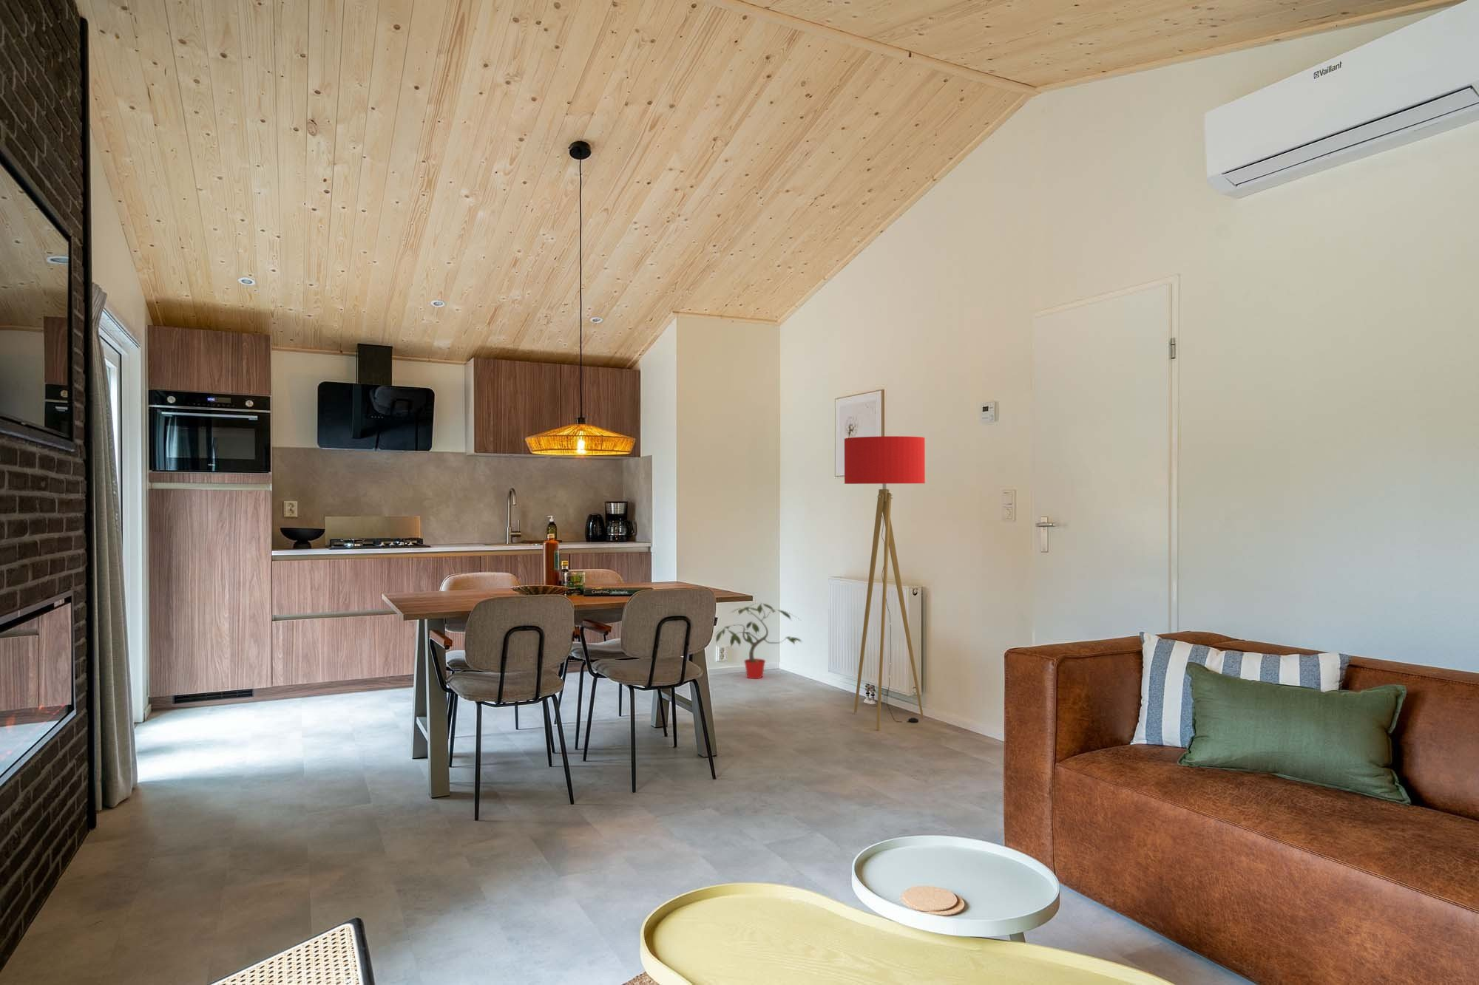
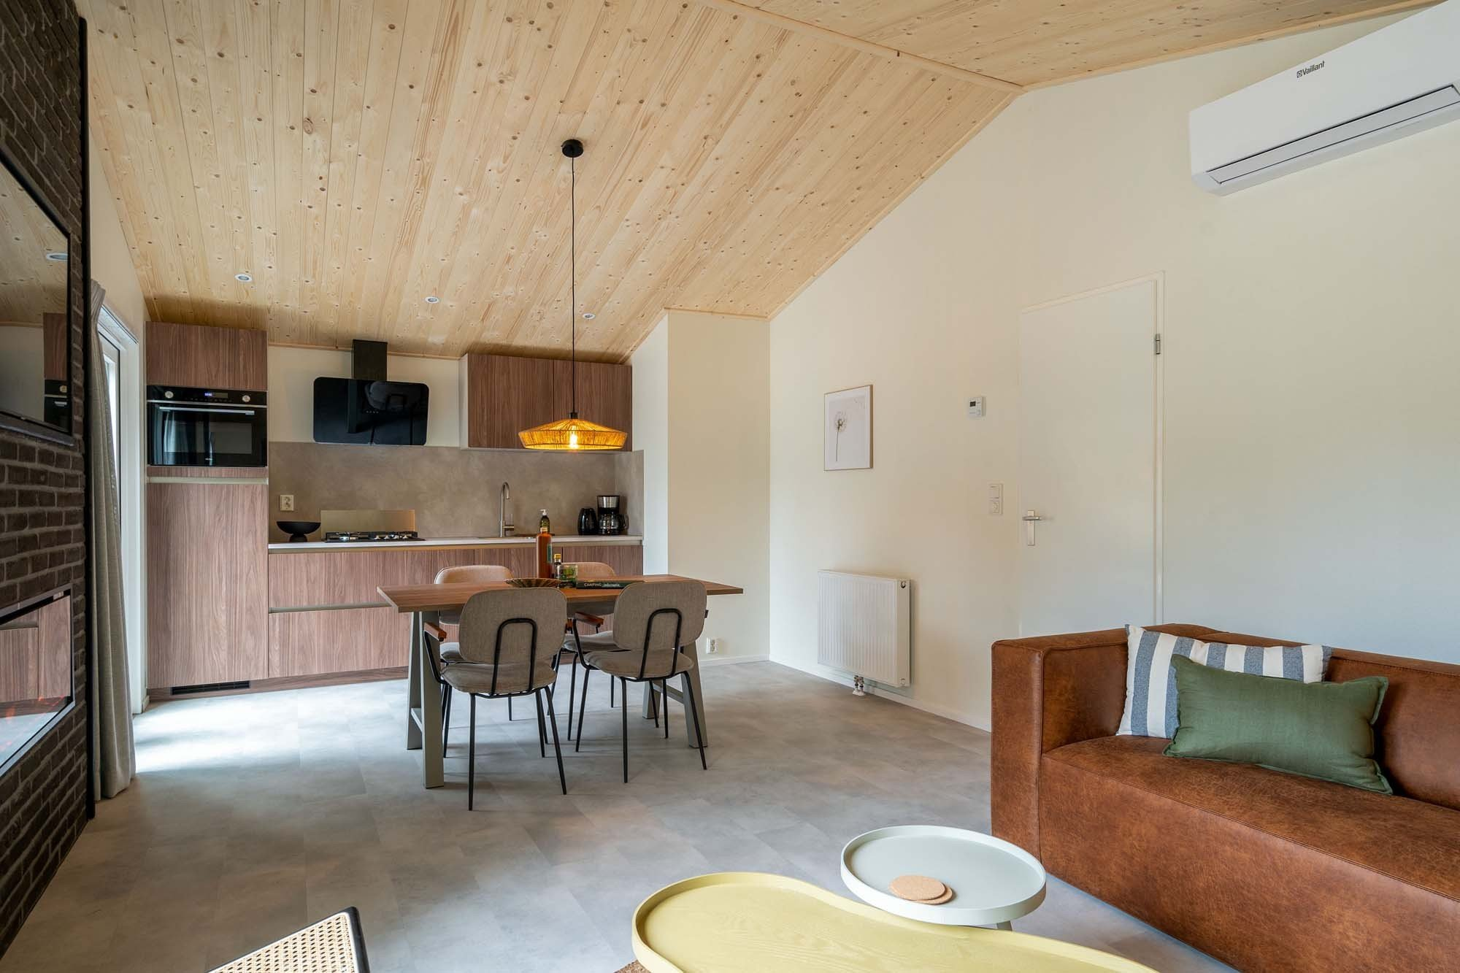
- floor lamp [843,435,926,731]
- potted plant [714,602,804,679]
